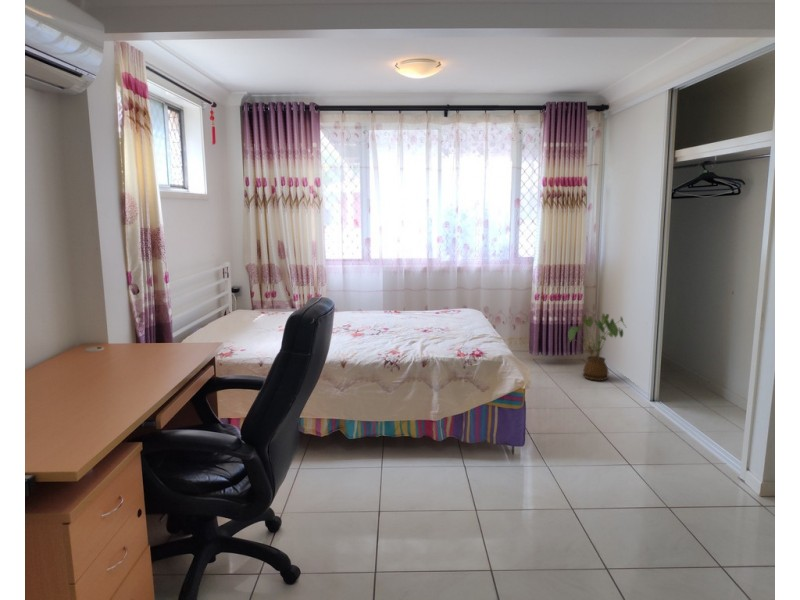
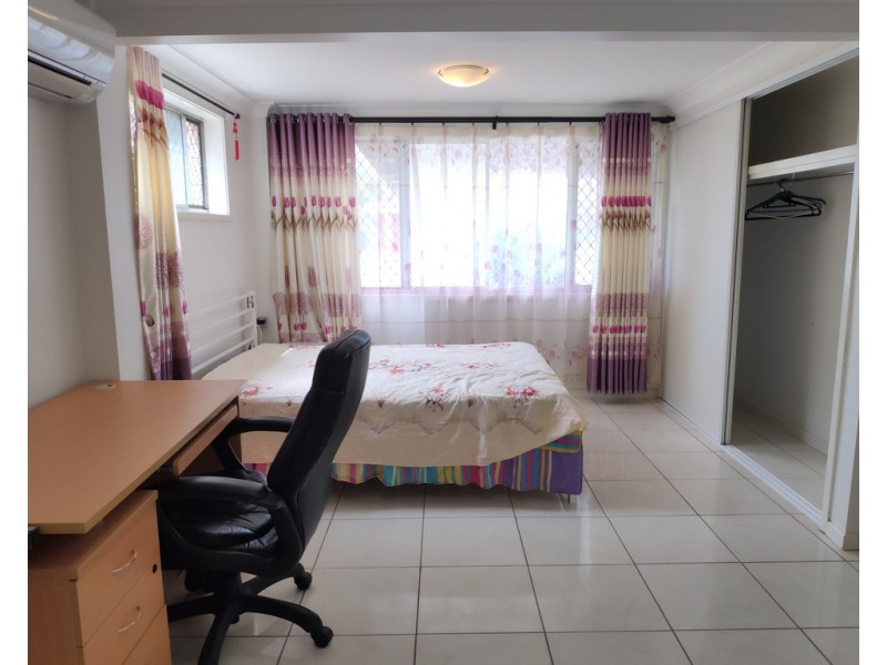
- house plant [567,312,627,382]
